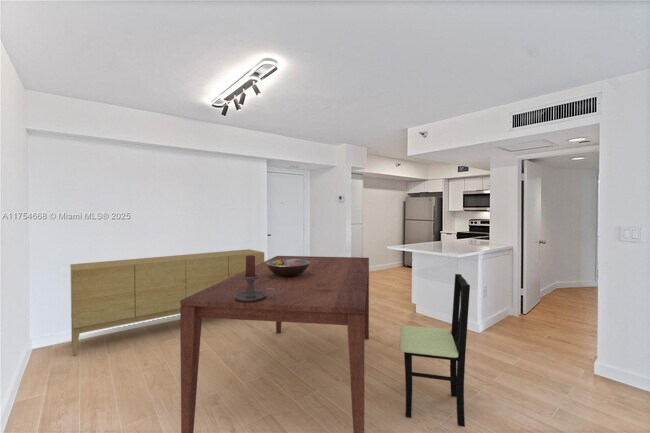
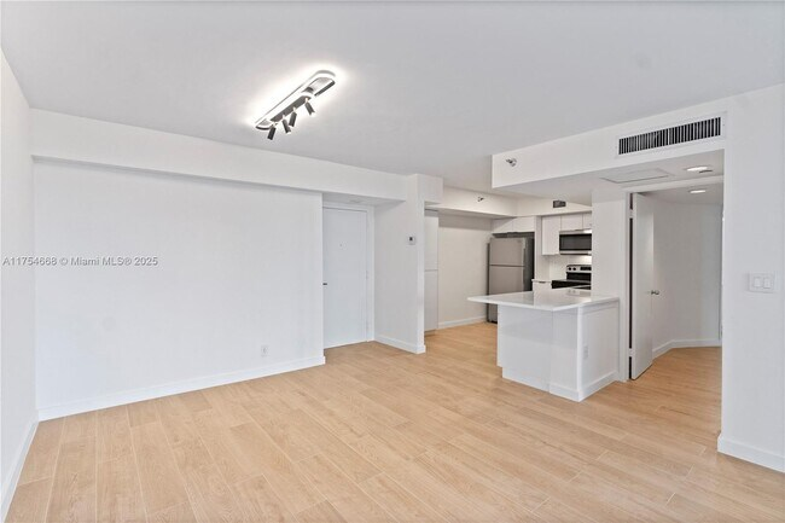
- sideboard [69,248,265,357]
- candle holder [234,255,276,302]
- dining chair [398,273,471,428]
- fruit bowl [266,259,310,277]
- dining table [179,255,370,433]
